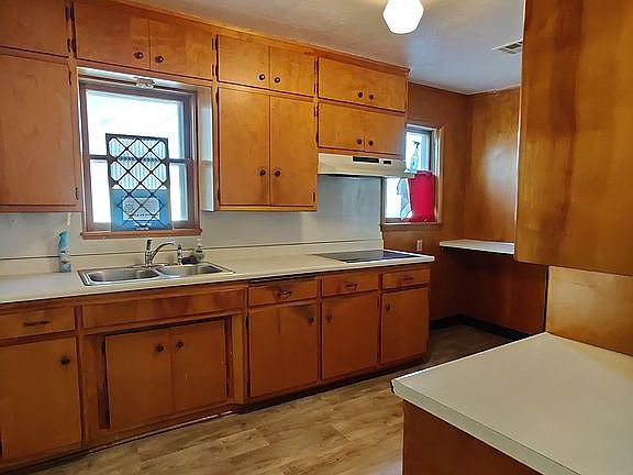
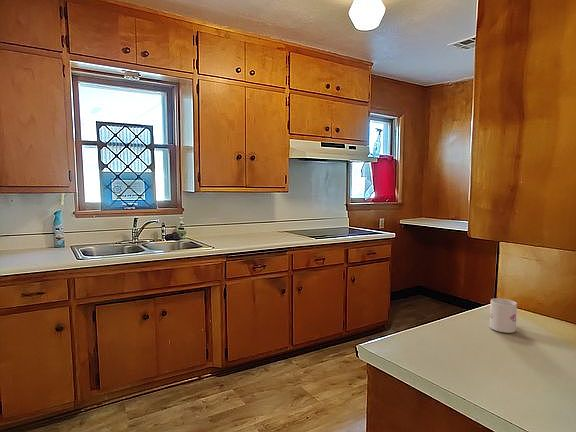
+ mug [489,297,518,334]
